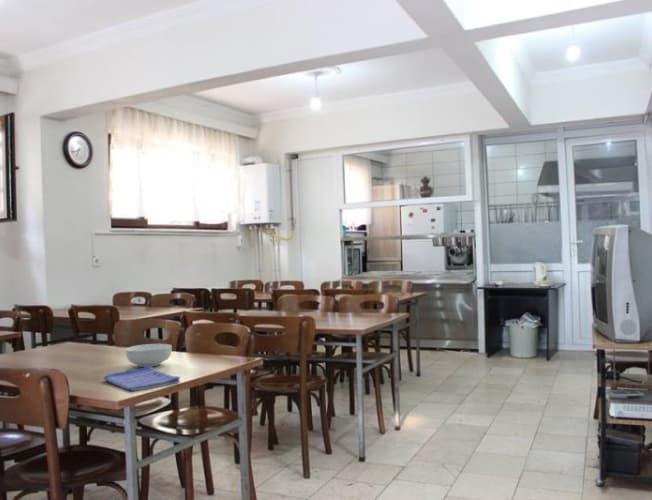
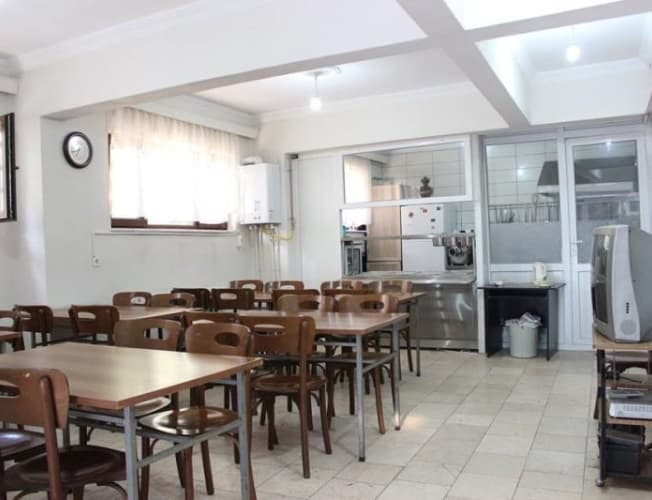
- cereal bowl [125,343,173,368]
- dish towel [103,366,181,392]
